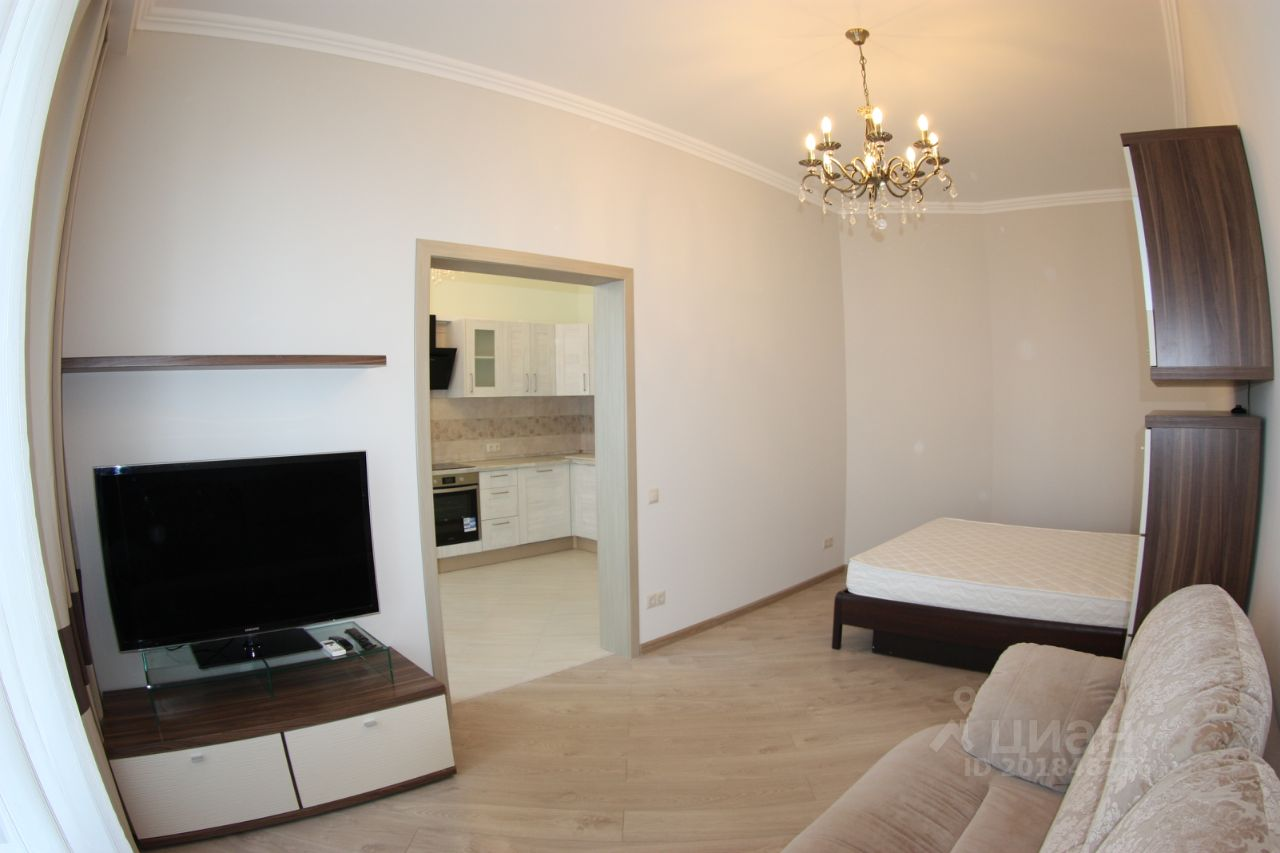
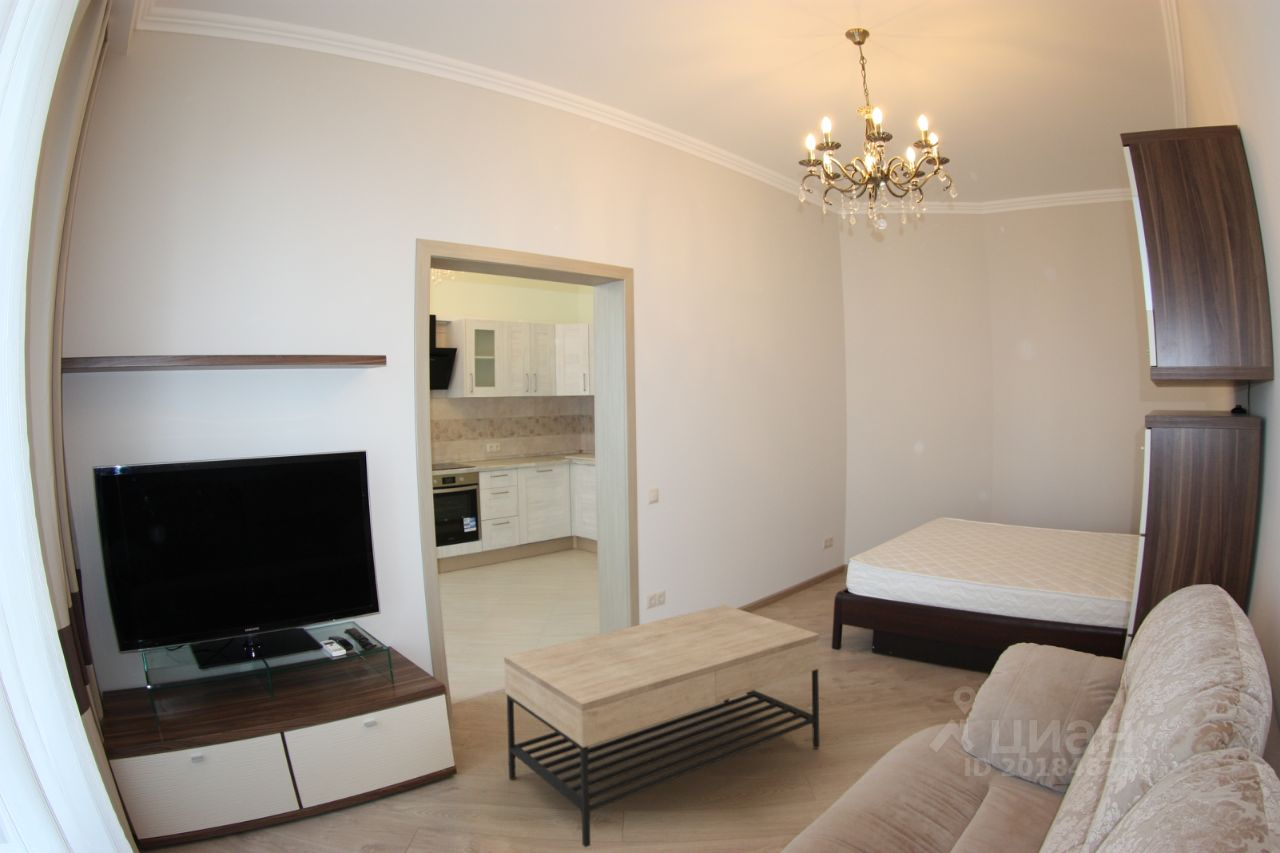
+ coffee table [503,604,821,848]
